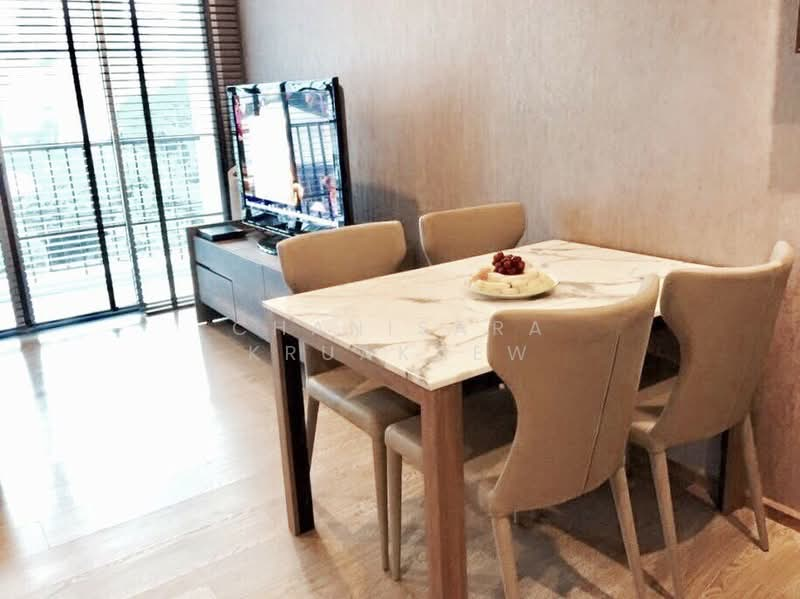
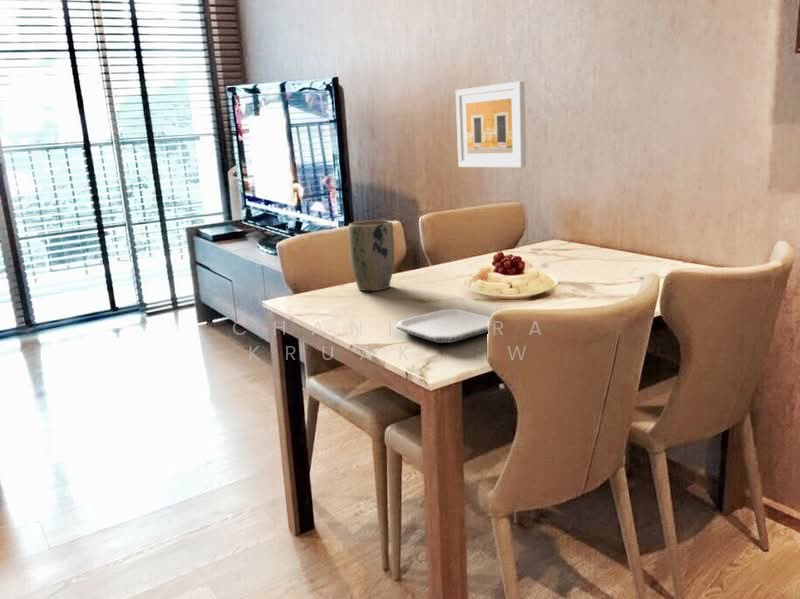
+ plant pot [347,219,395,292]
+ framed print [455,80,527,169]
+ plate [395,308,491,344]
